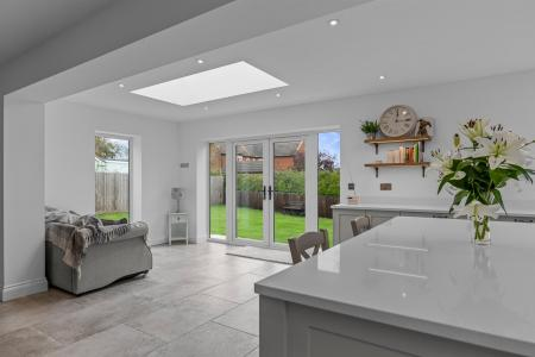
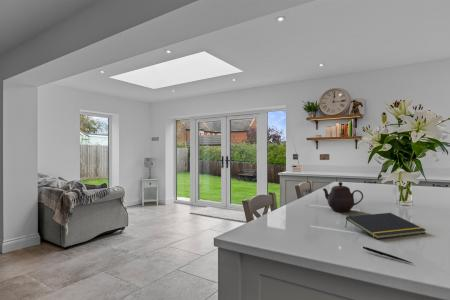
+ teapot [322,181,364,213]
+ notepad [344,212,426,240]
+ pen [362,245,413,264]
